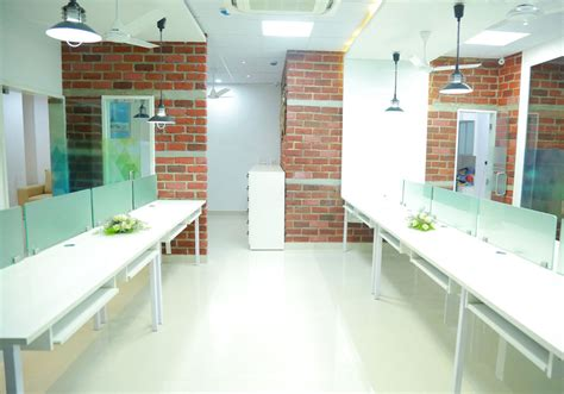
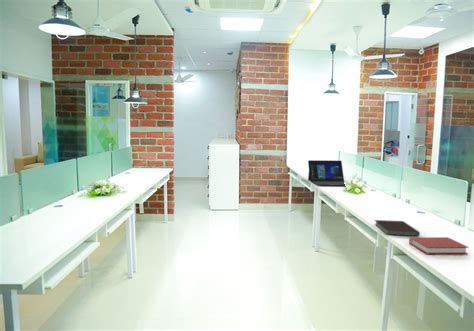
+ notebook [374,219,421,237]
+ book [408,236,470,255]
+ laptop [307,159,346,187]
